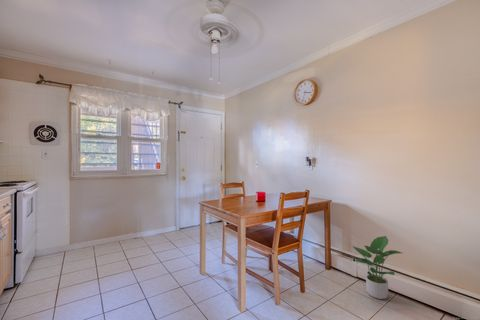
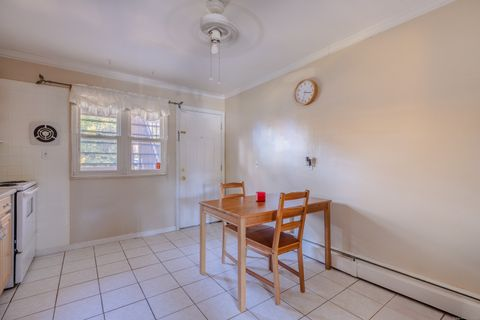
- potted plant [352,235,403,300]
